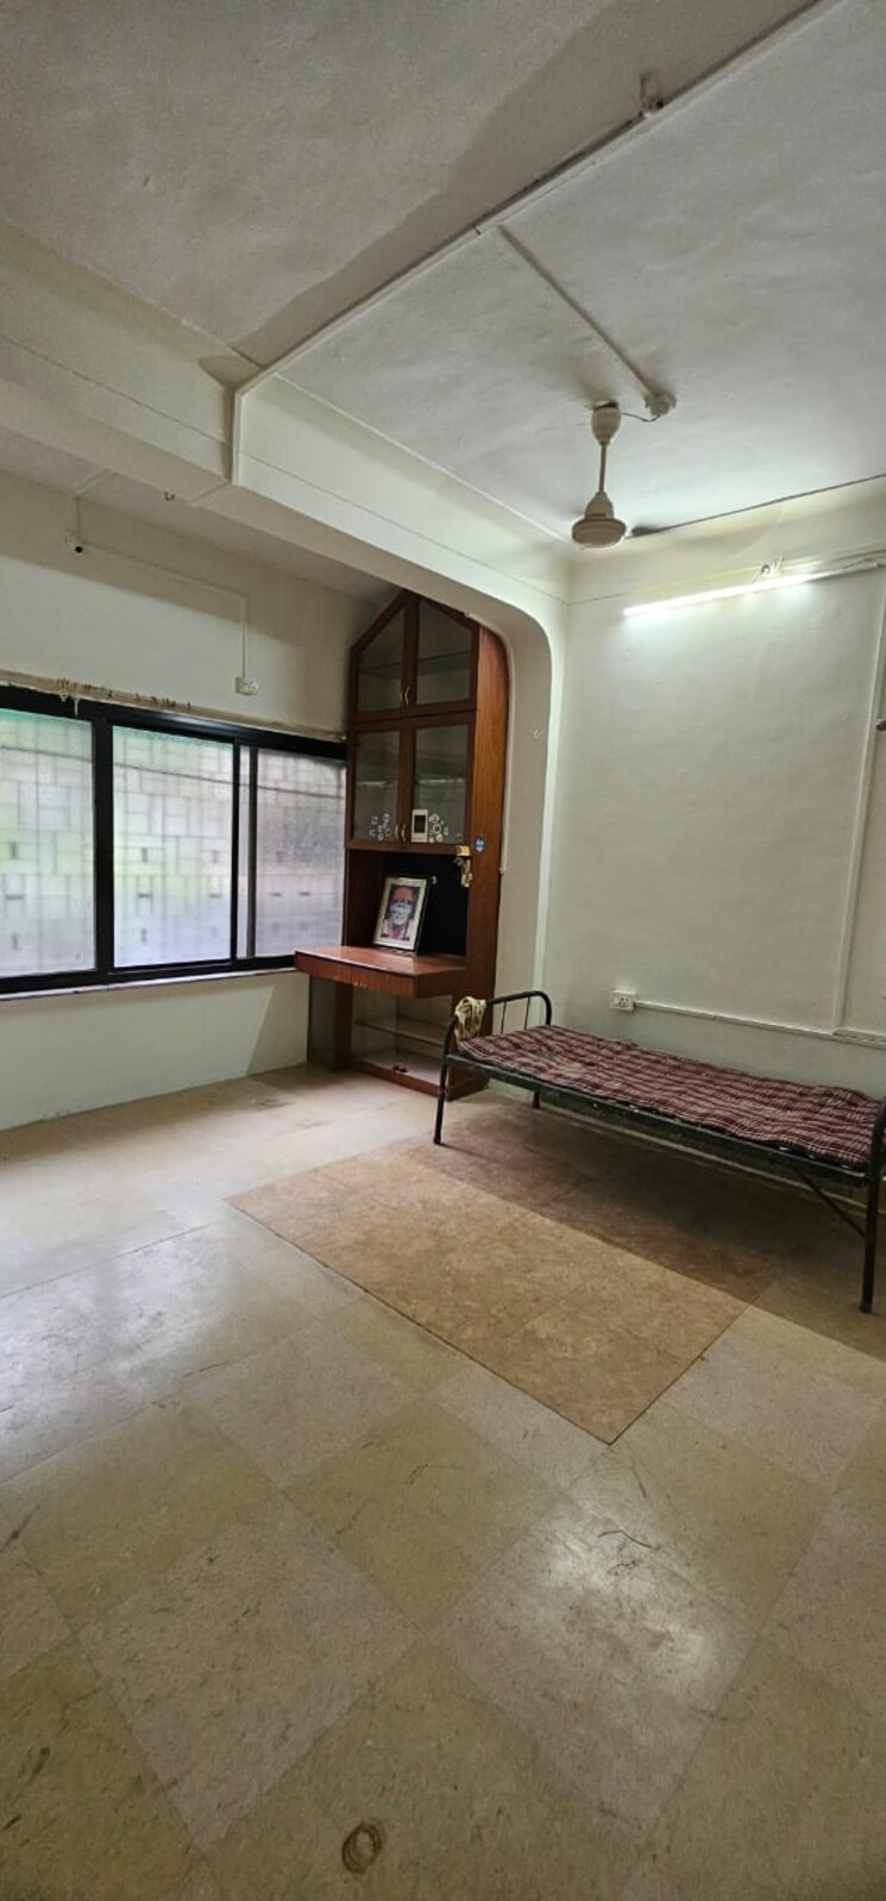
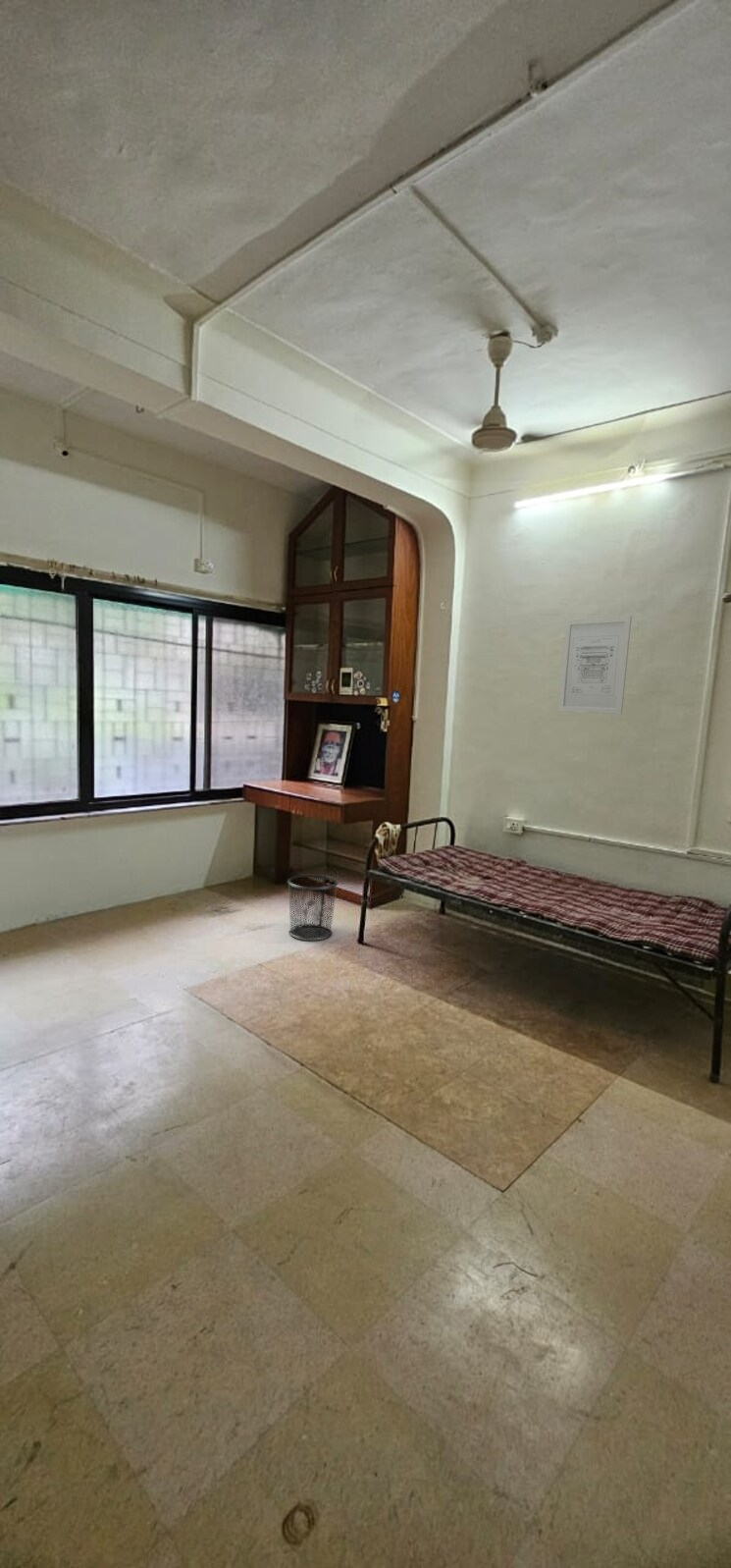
+ wall art [557,615,633,715]
+ waste bin [287,874,339,942]
